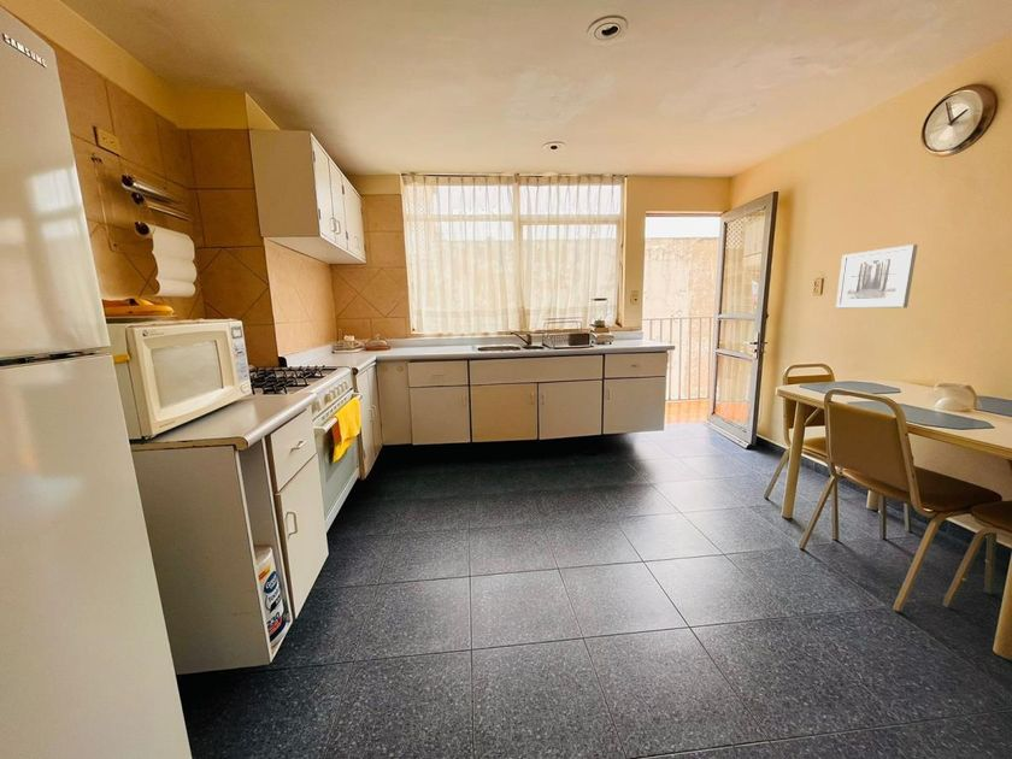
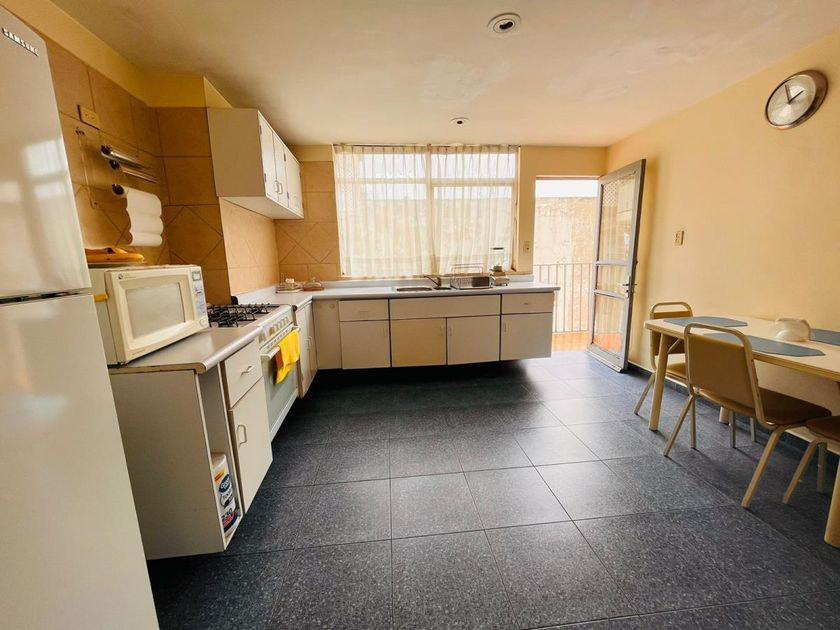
- wall art [835,243,919,310]
